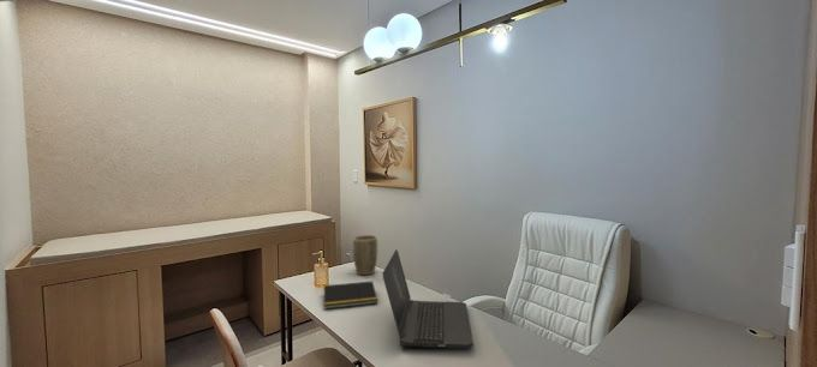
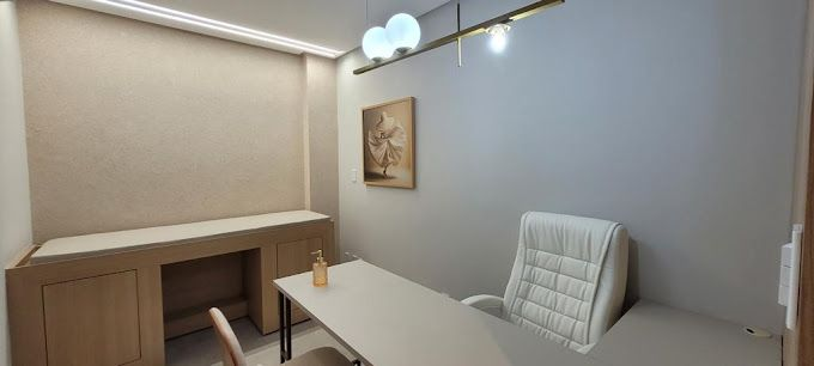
- notepad [322,281,378,311]
- laptop computer [382,248,475,350]
- plant pot [352,234,378,276]
